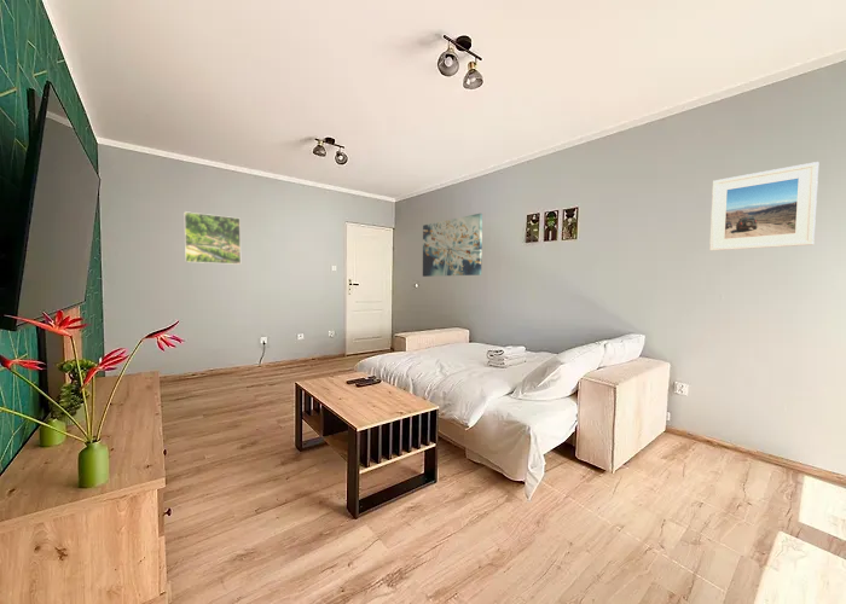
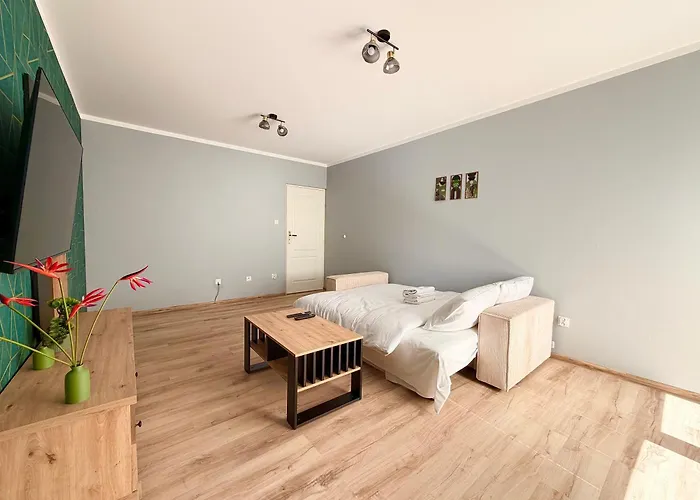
- wall art [422,213,483,278]
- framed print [708,161,819,252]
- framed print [182,210,242,266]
